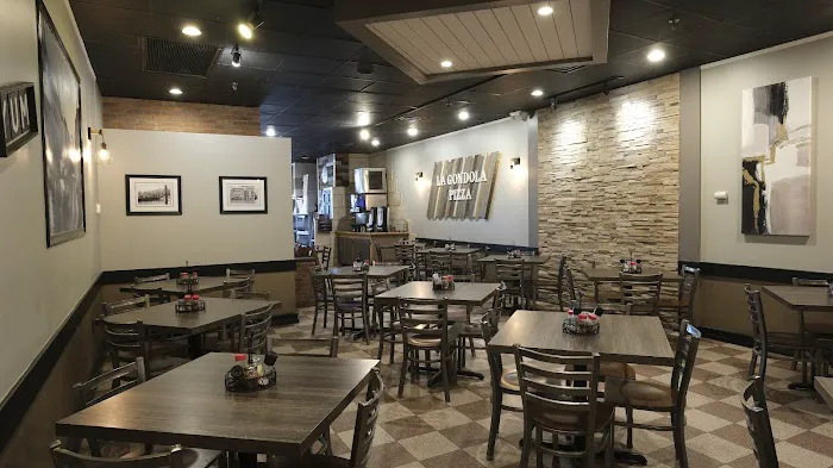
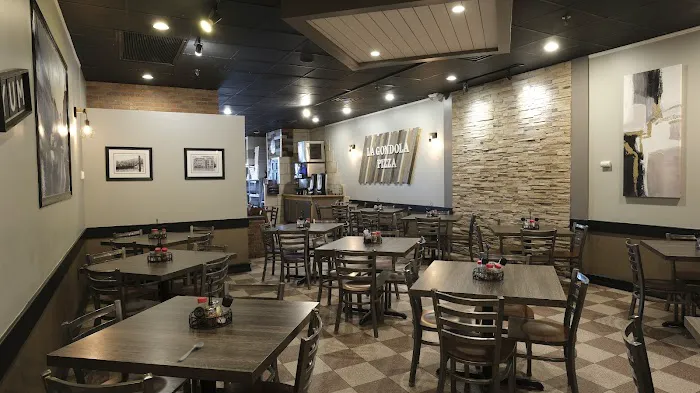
+ spoon [178,341,205,362]
